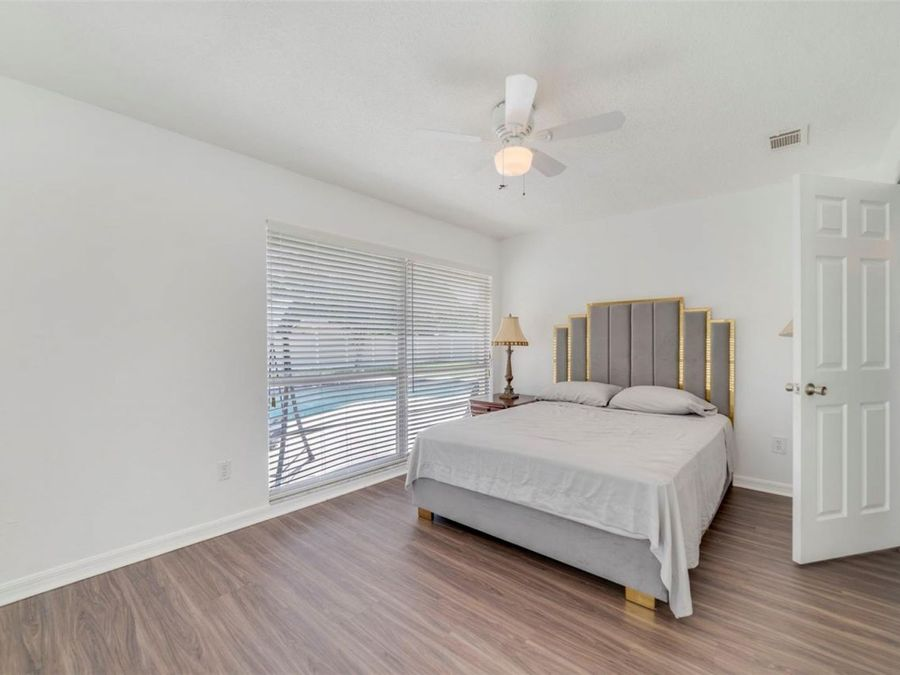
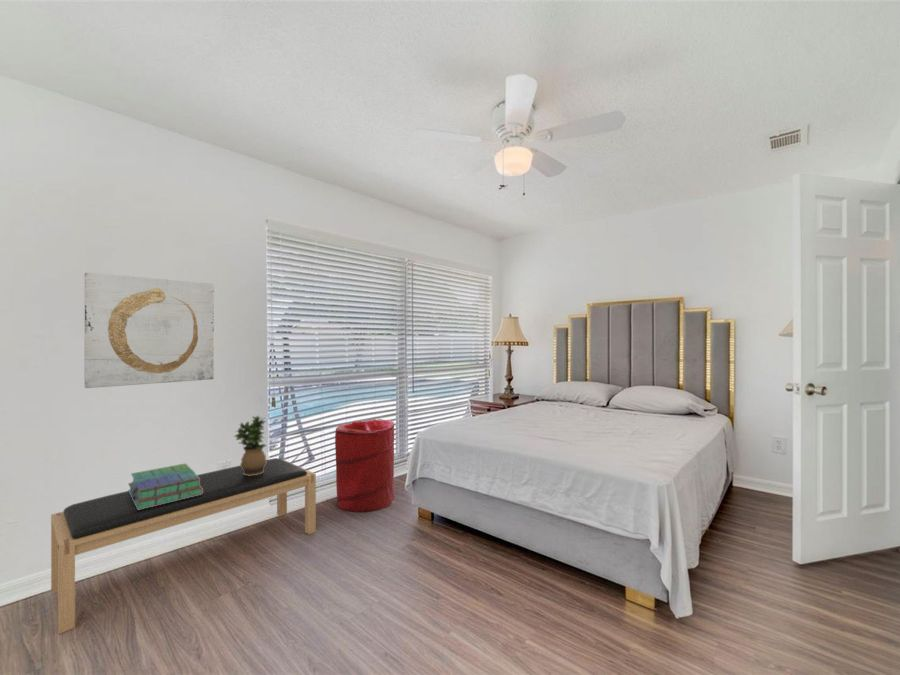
+ laundry hamper [334,418,396,513]
+ potted plant [233,415,267,476]
+ bench [50,457,317,635]
+ wall art [83,272,215,389]
+ stack of books [127,463,203,510]
